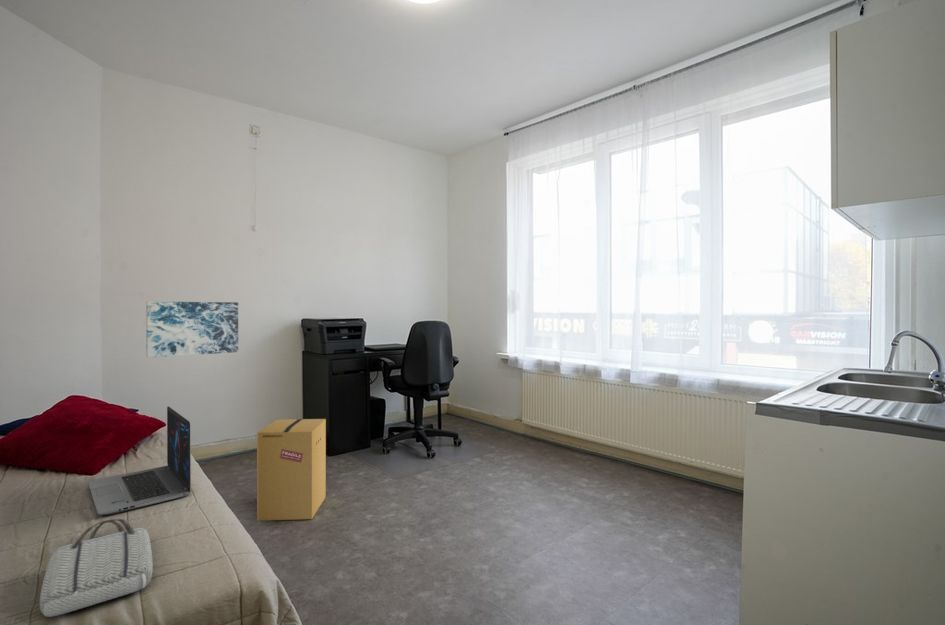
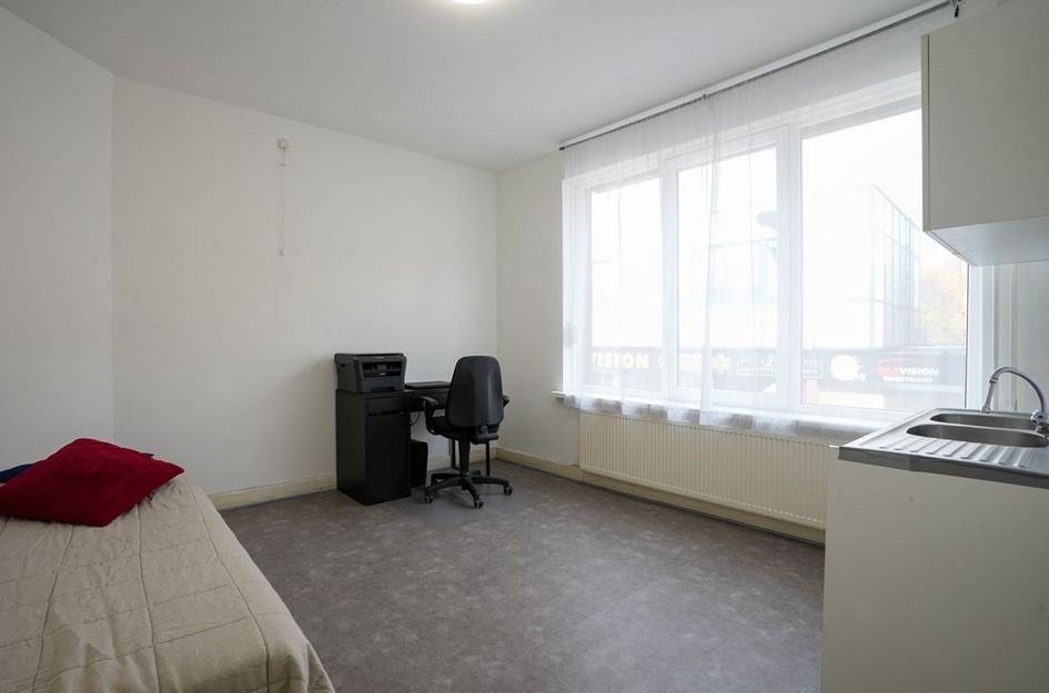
- tote bag [39,518,154,618]
- wall art [145,300,239,359]
- cardboard box [256,418,327,522]
- laptop [87,405,192,516]
